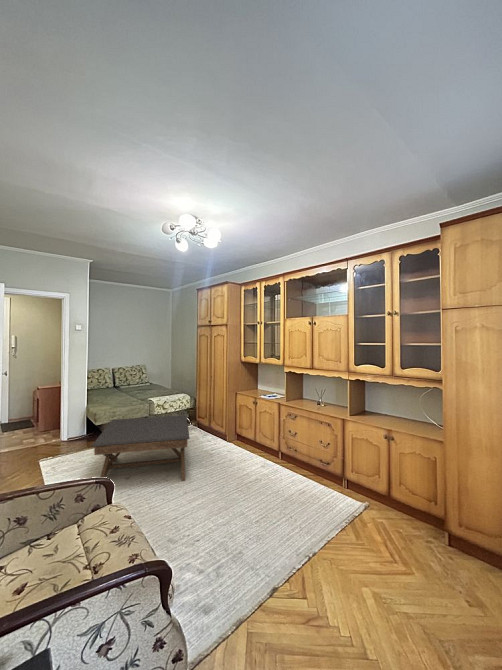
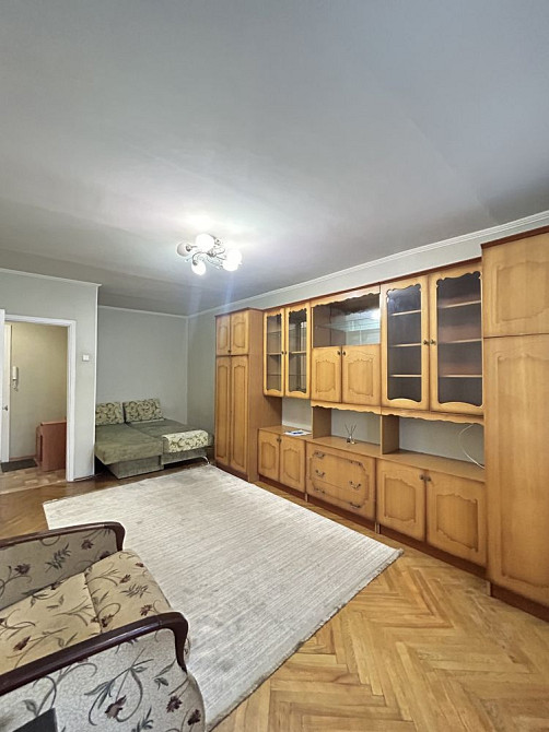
- coffee table [91,414,191,482]
